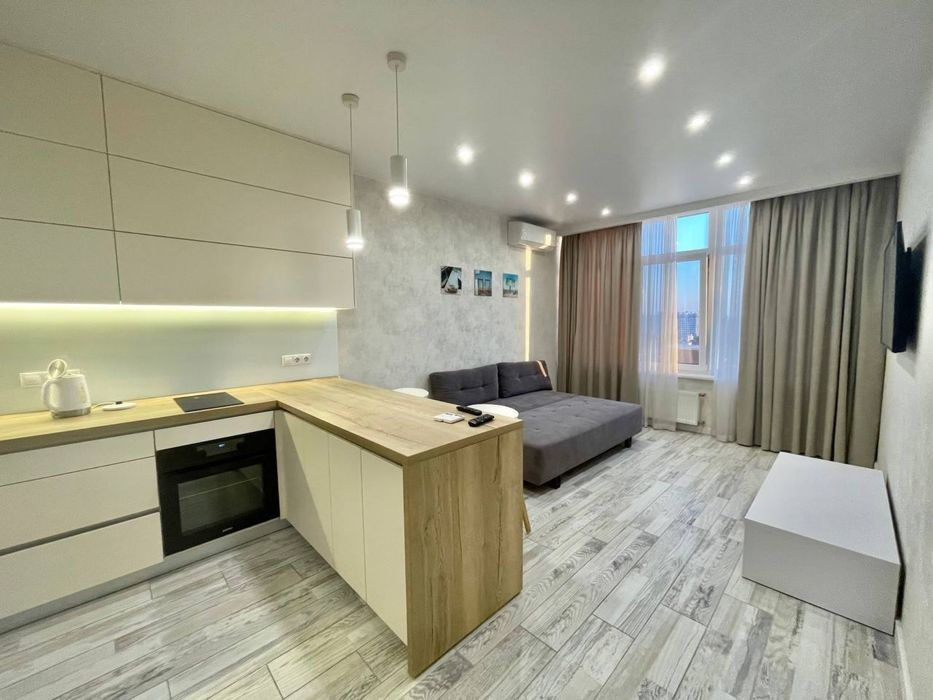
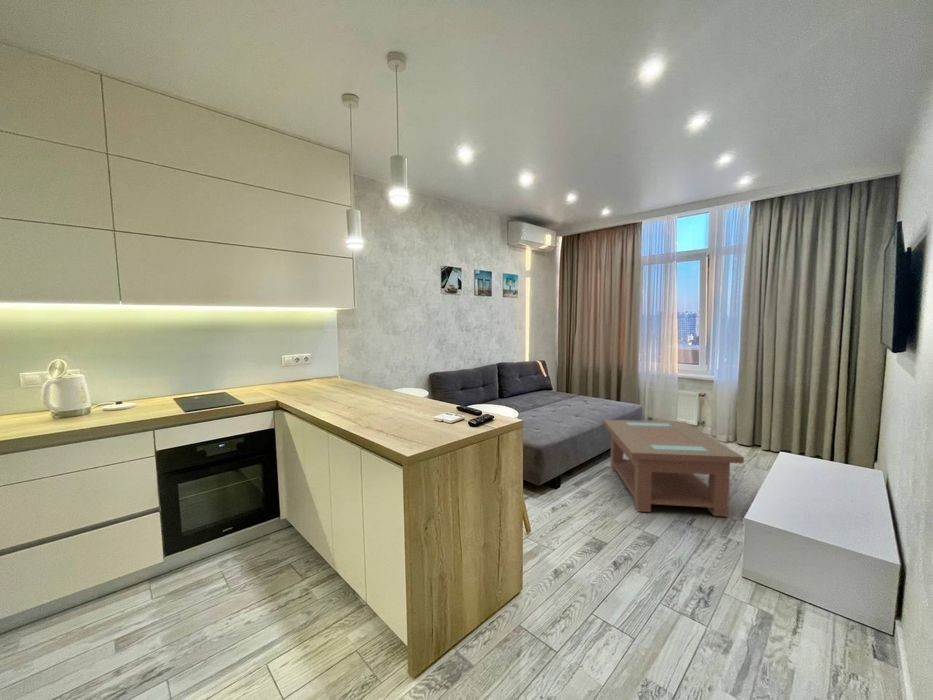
+ coffee table [602,419,745,518]
